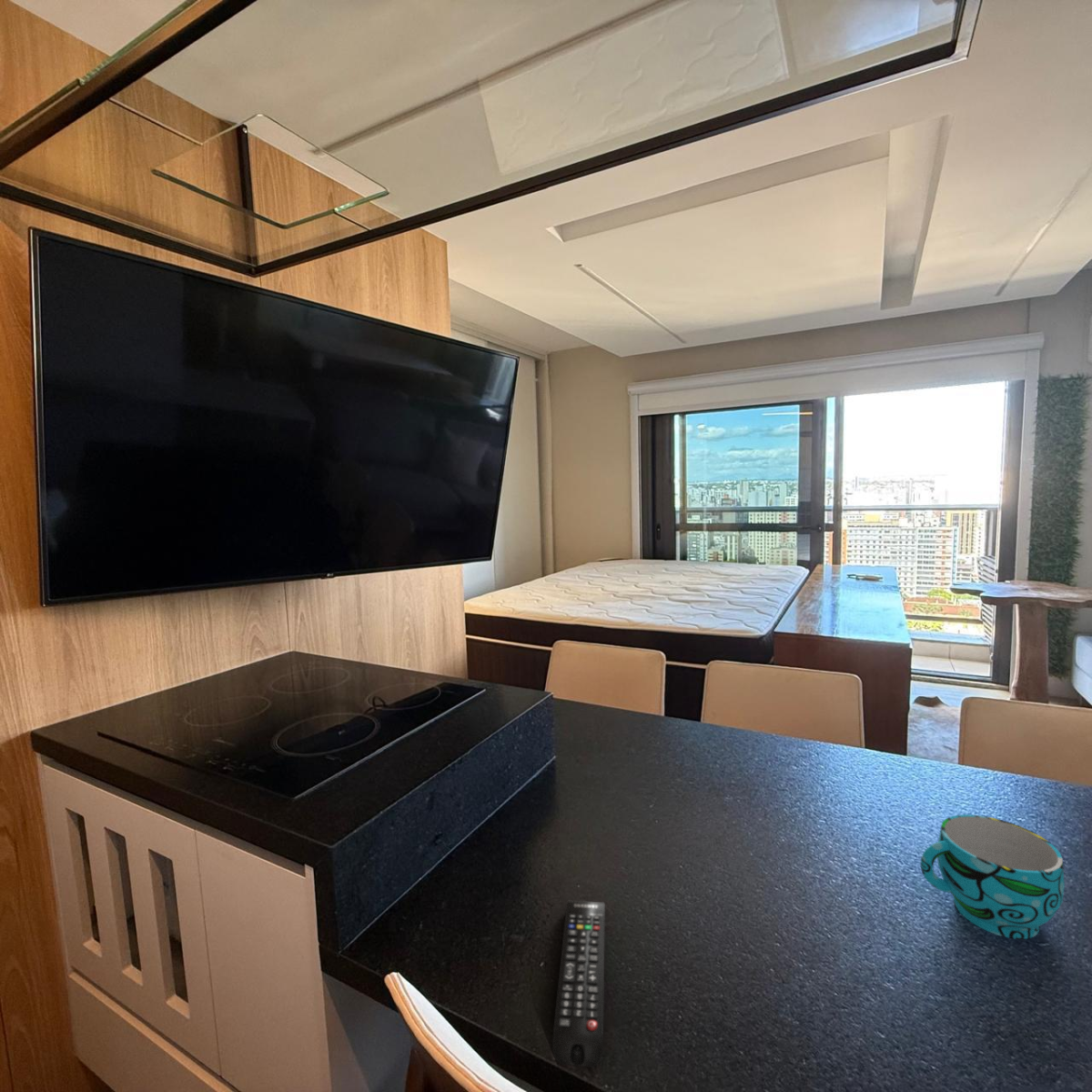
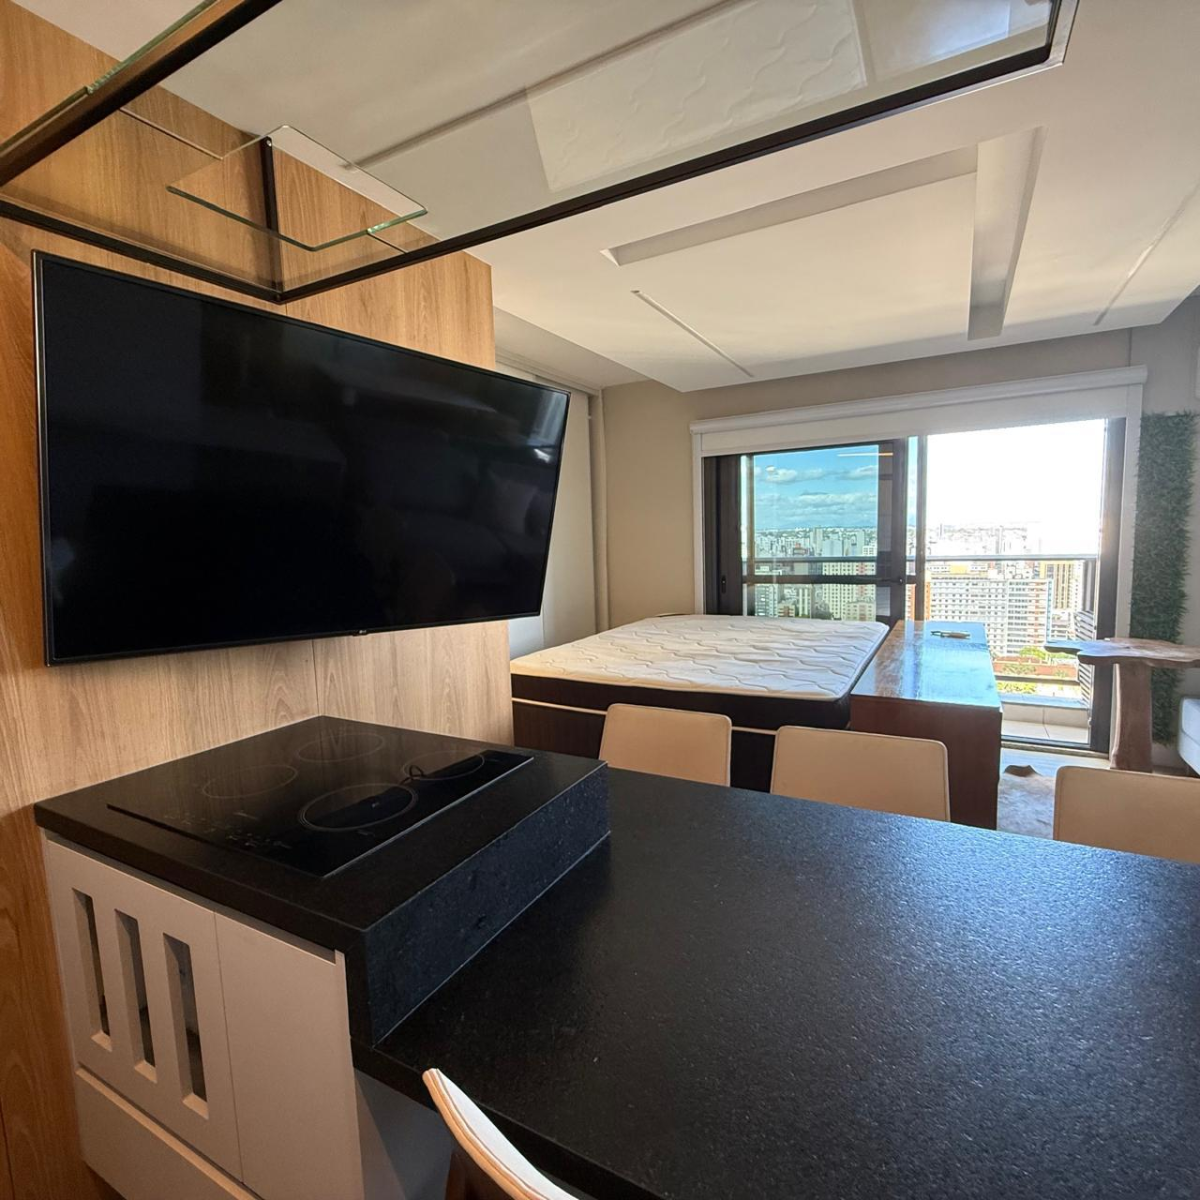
- remote control [552,900,606,1068]
- cup [919,814,1066,940]
